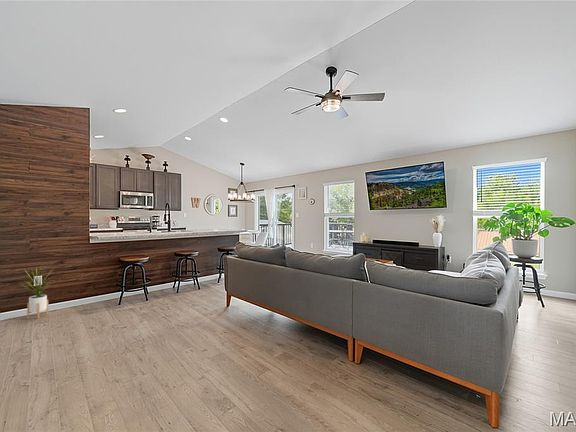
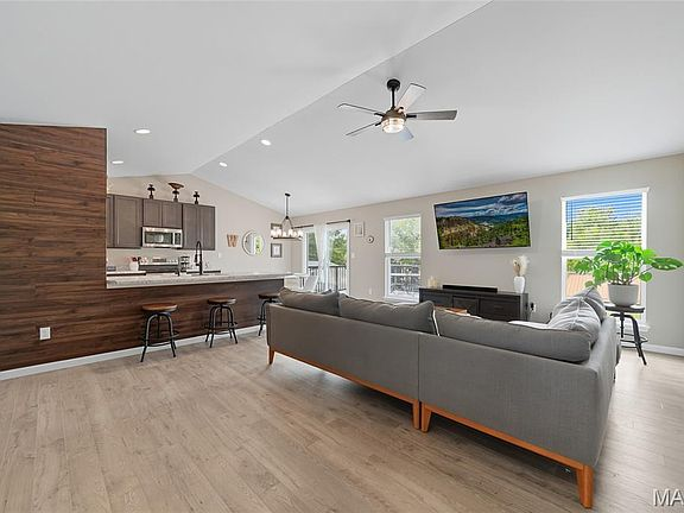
- house plant [19,264,58,320]
